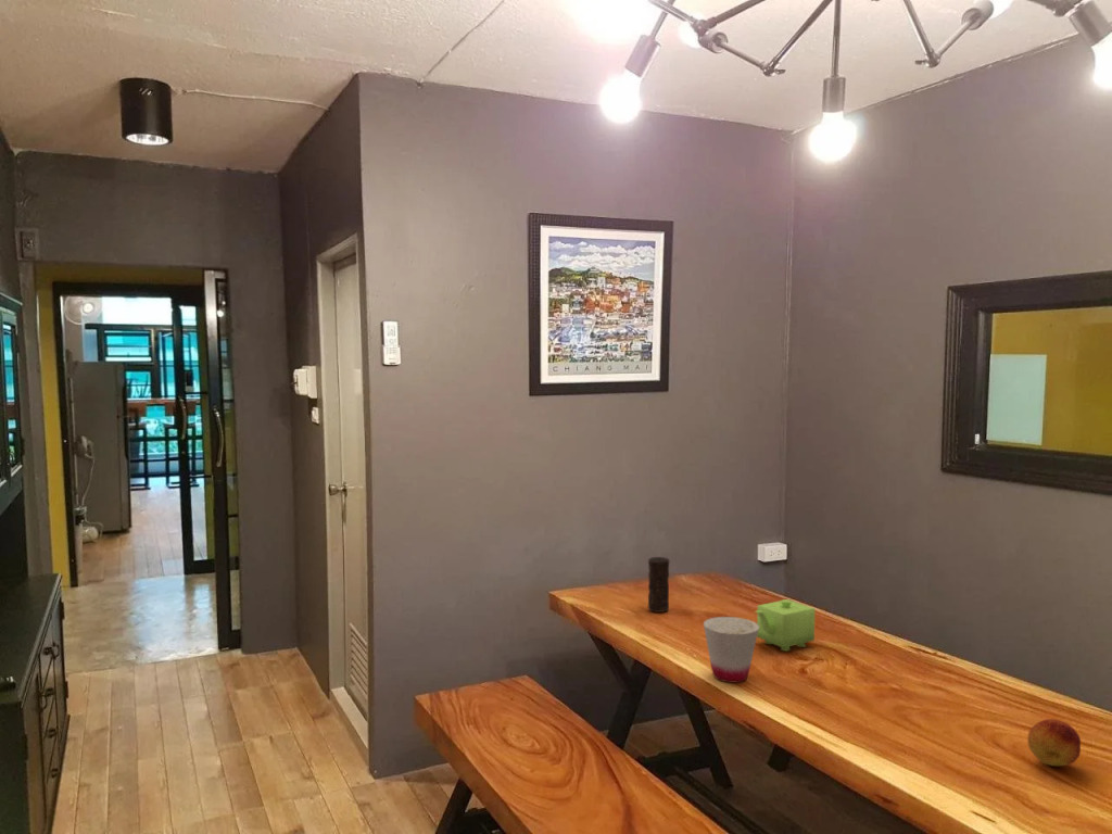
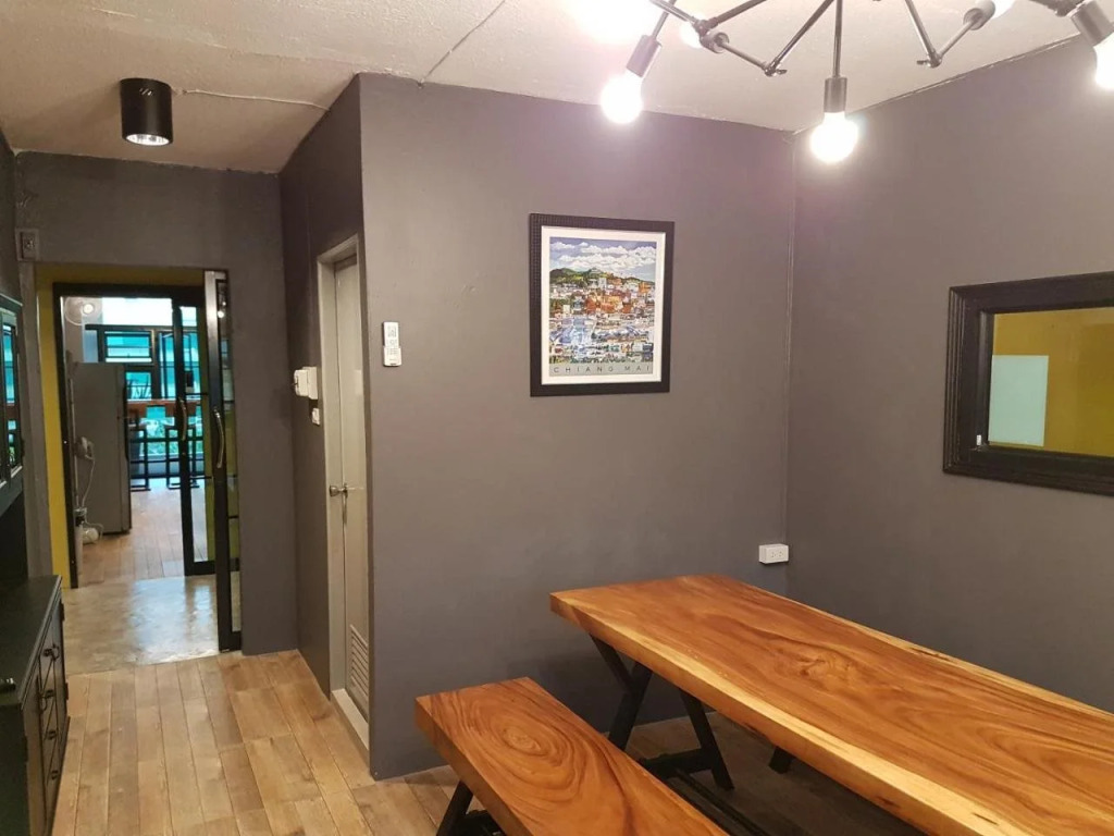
- teapot [754,598,816,653]
- candle [647,556,670,614]
- fruit [1026,718,1082,767]
- cup [703,616,759,683]
